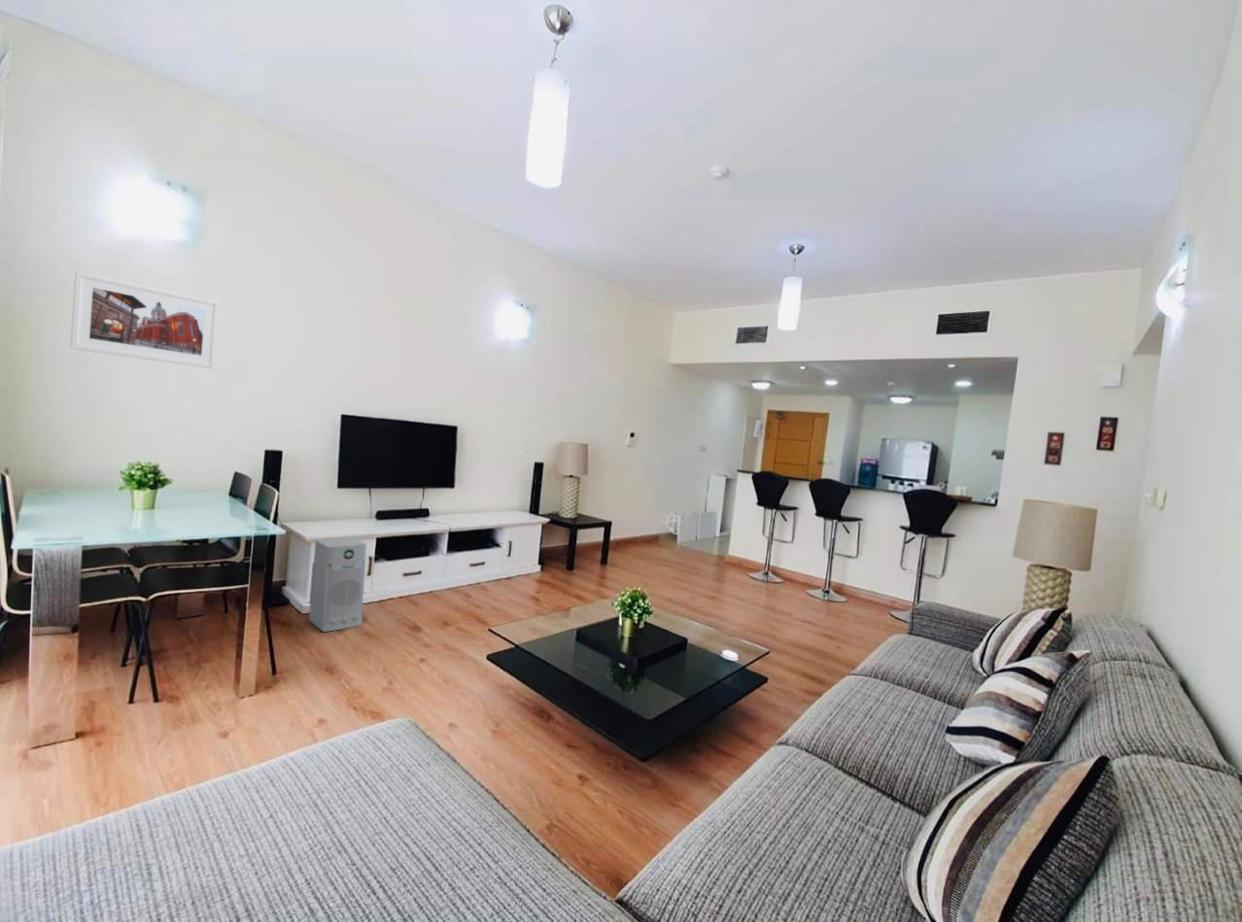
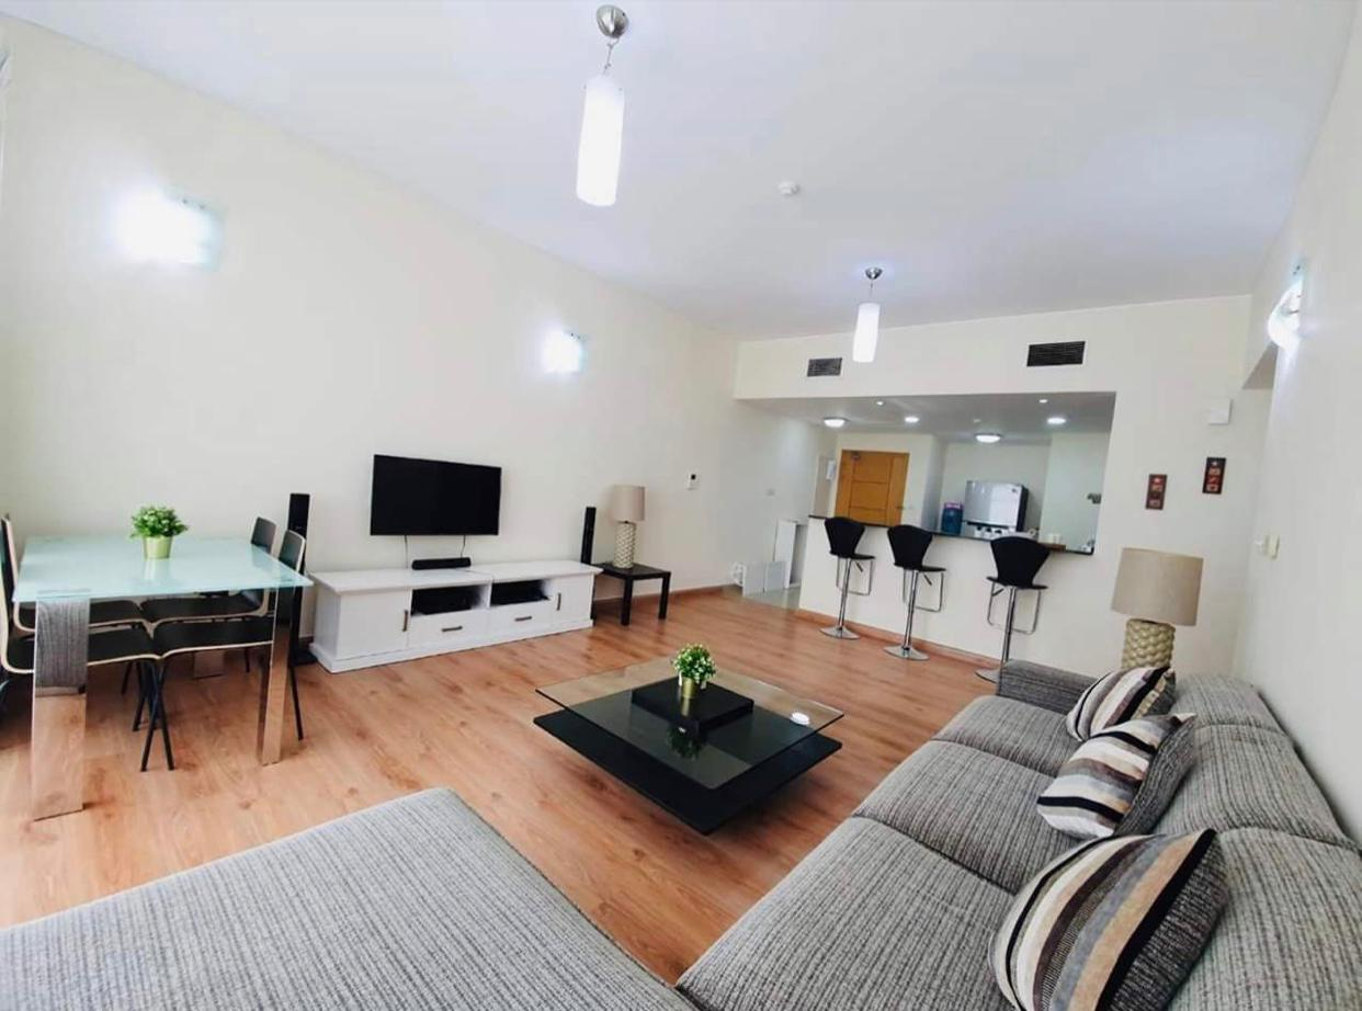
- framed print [69,270,221,370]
- air purifier [308,536,367,633]
